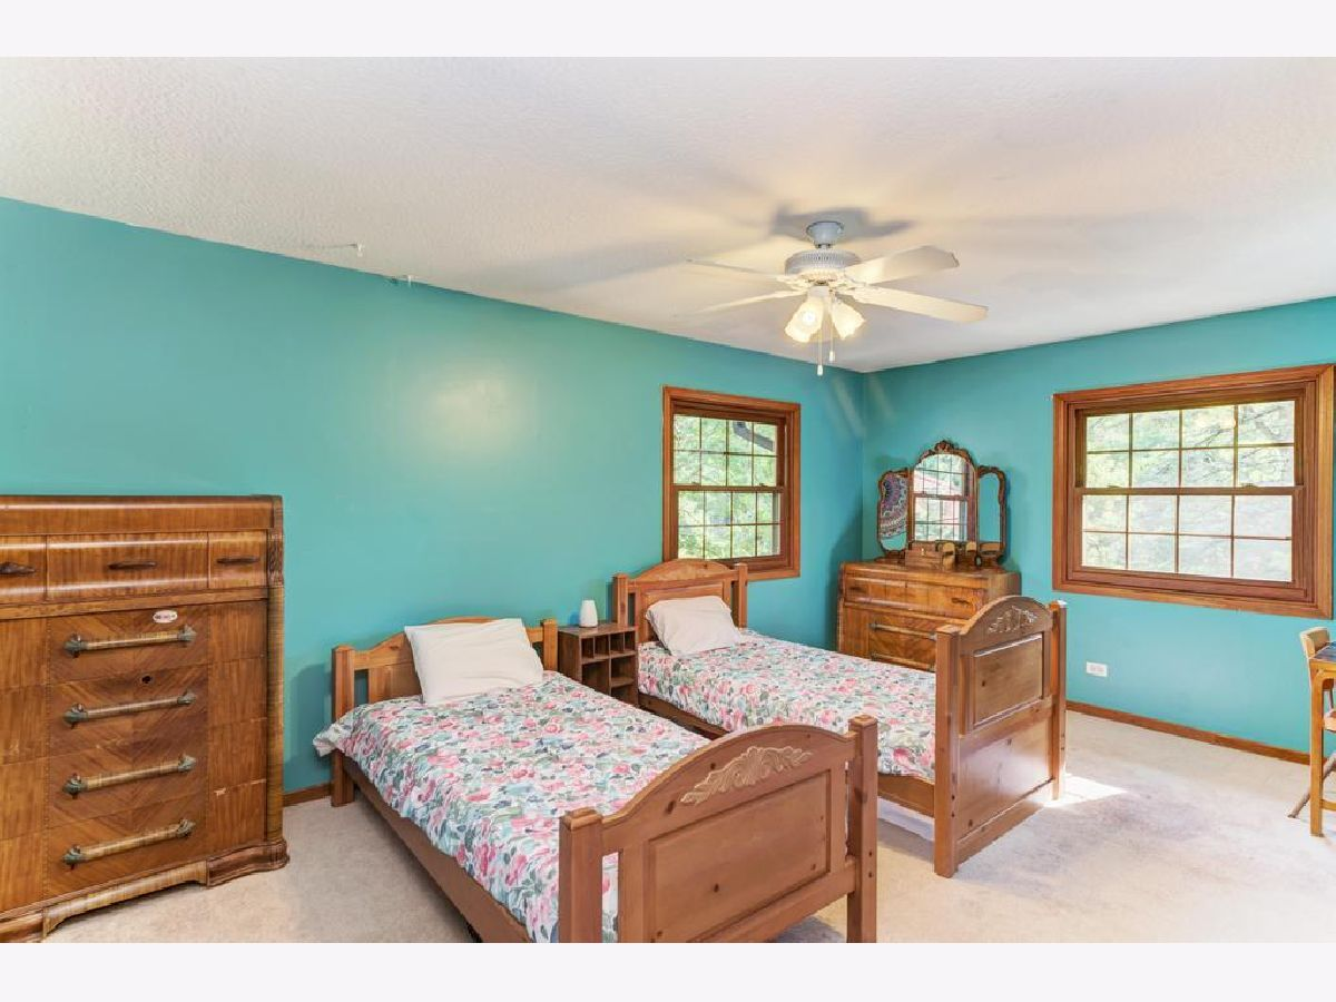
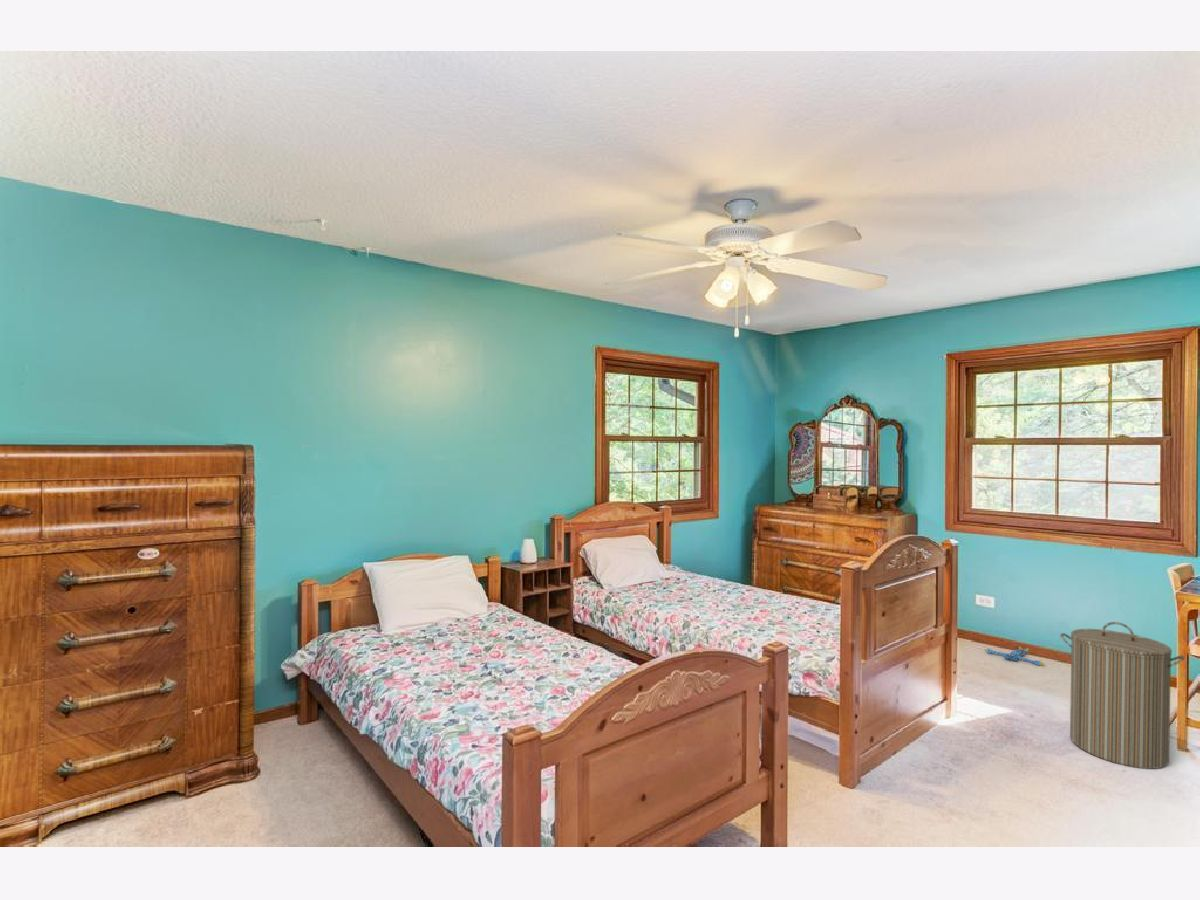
+ laundry hamper [1060,621,1186,770]
+ plush toy [984,645,1045,667]
